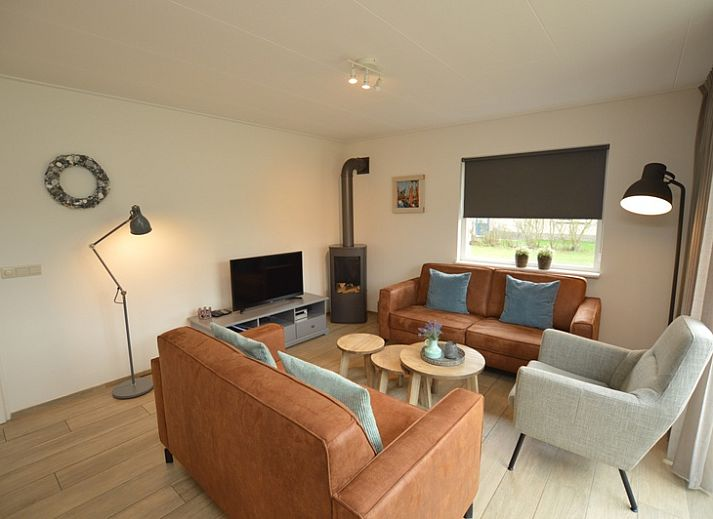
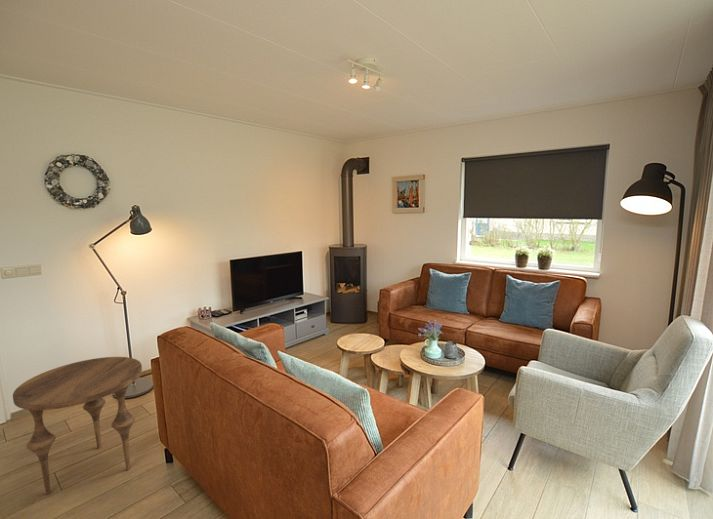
+ side table [12,356,143,495]
